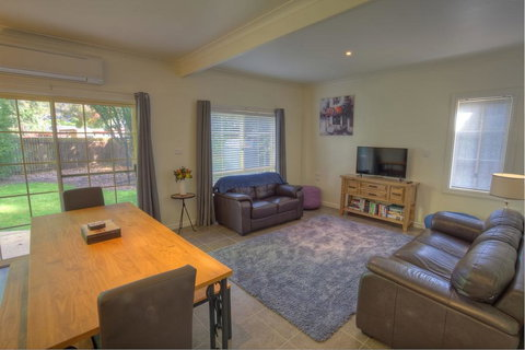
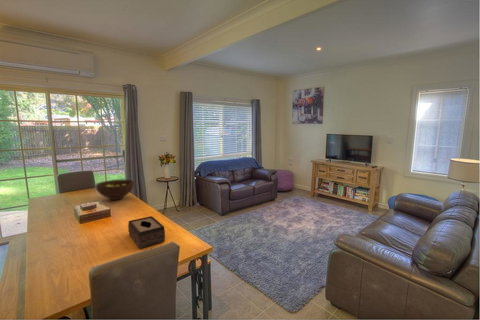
+ tissue box [127,215,166,249]
+ fruit bowl [94,179,135,201]
